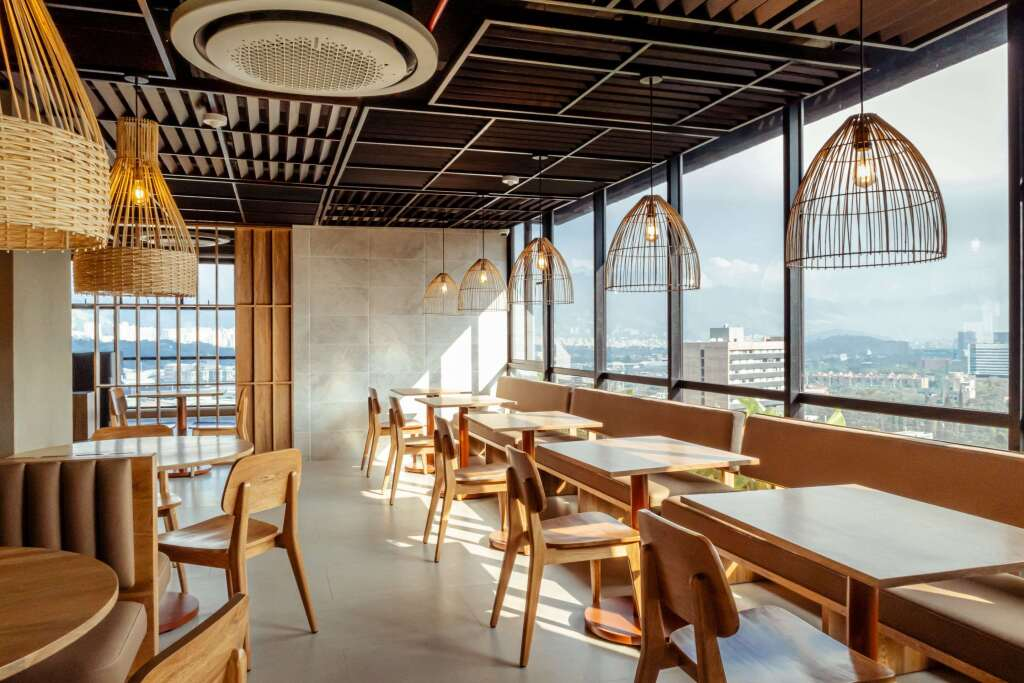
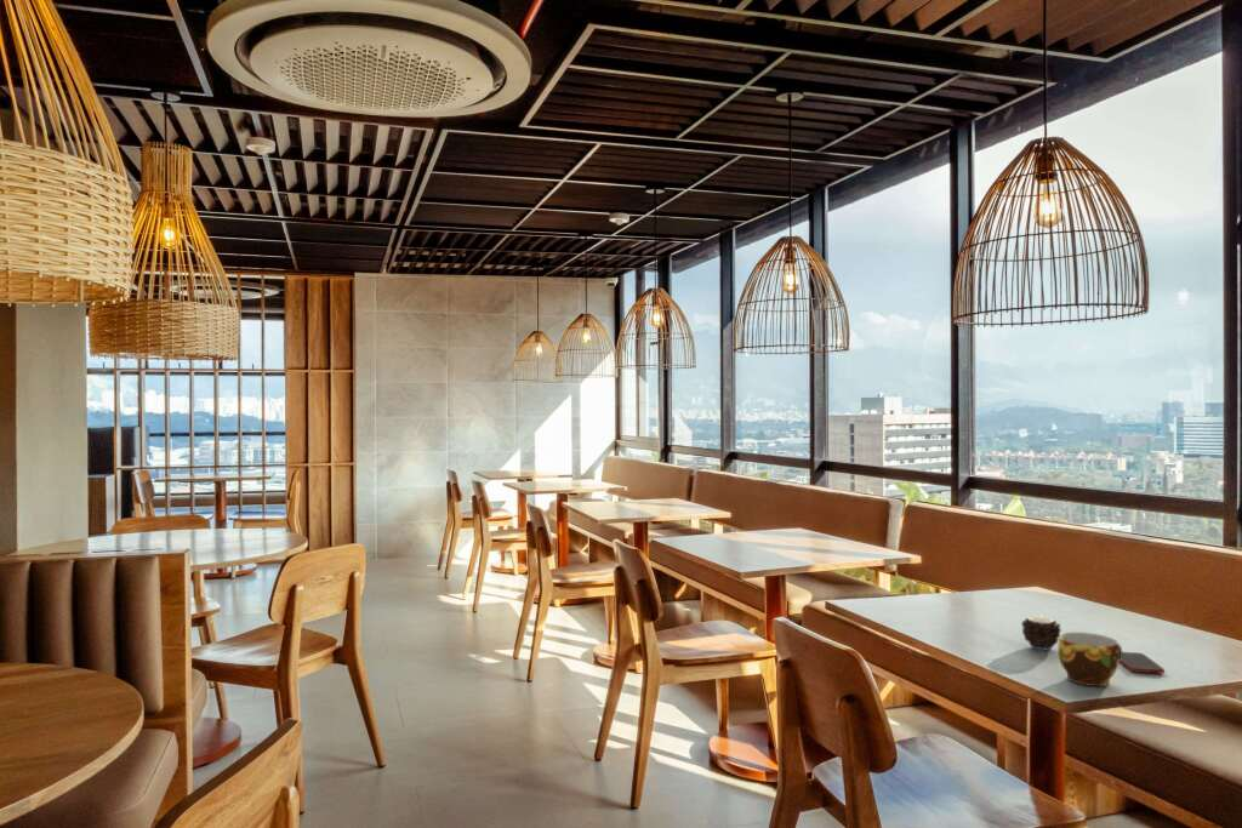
+ candle [1020,612,1062,651]
+ cup [1056,632,1123,687]
+ cell phone [1119,651,1166,674]
